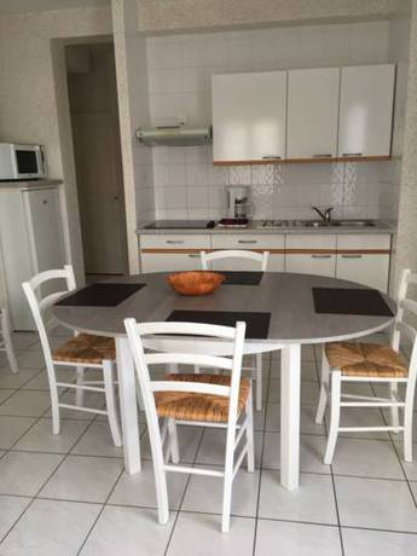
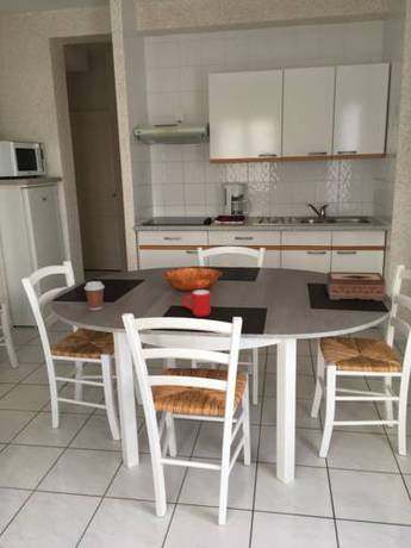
+ coffee cup [83,280,105,311]
+ tissue box [325,270,387,301]
+ mug [182,289,212,317]
